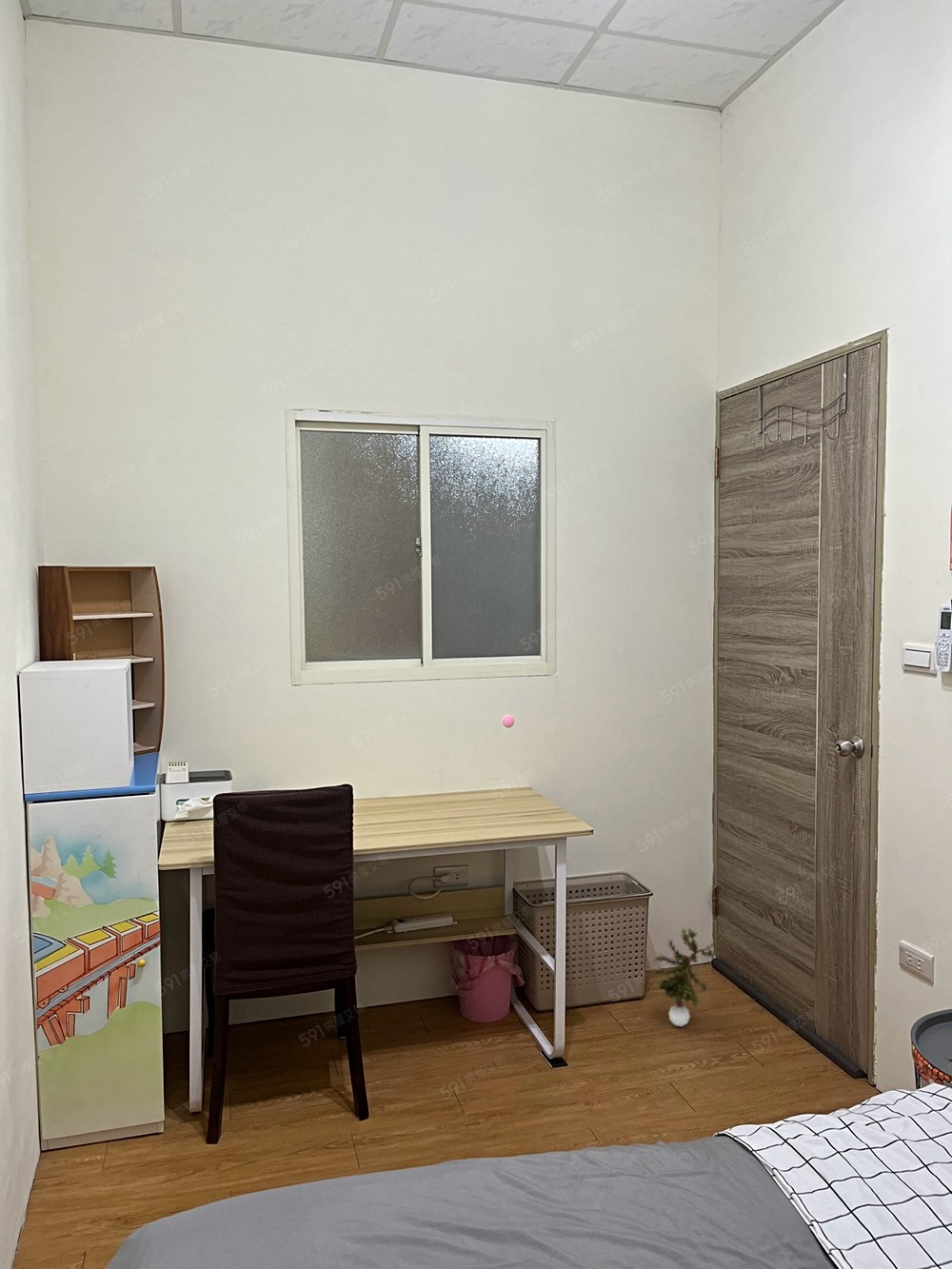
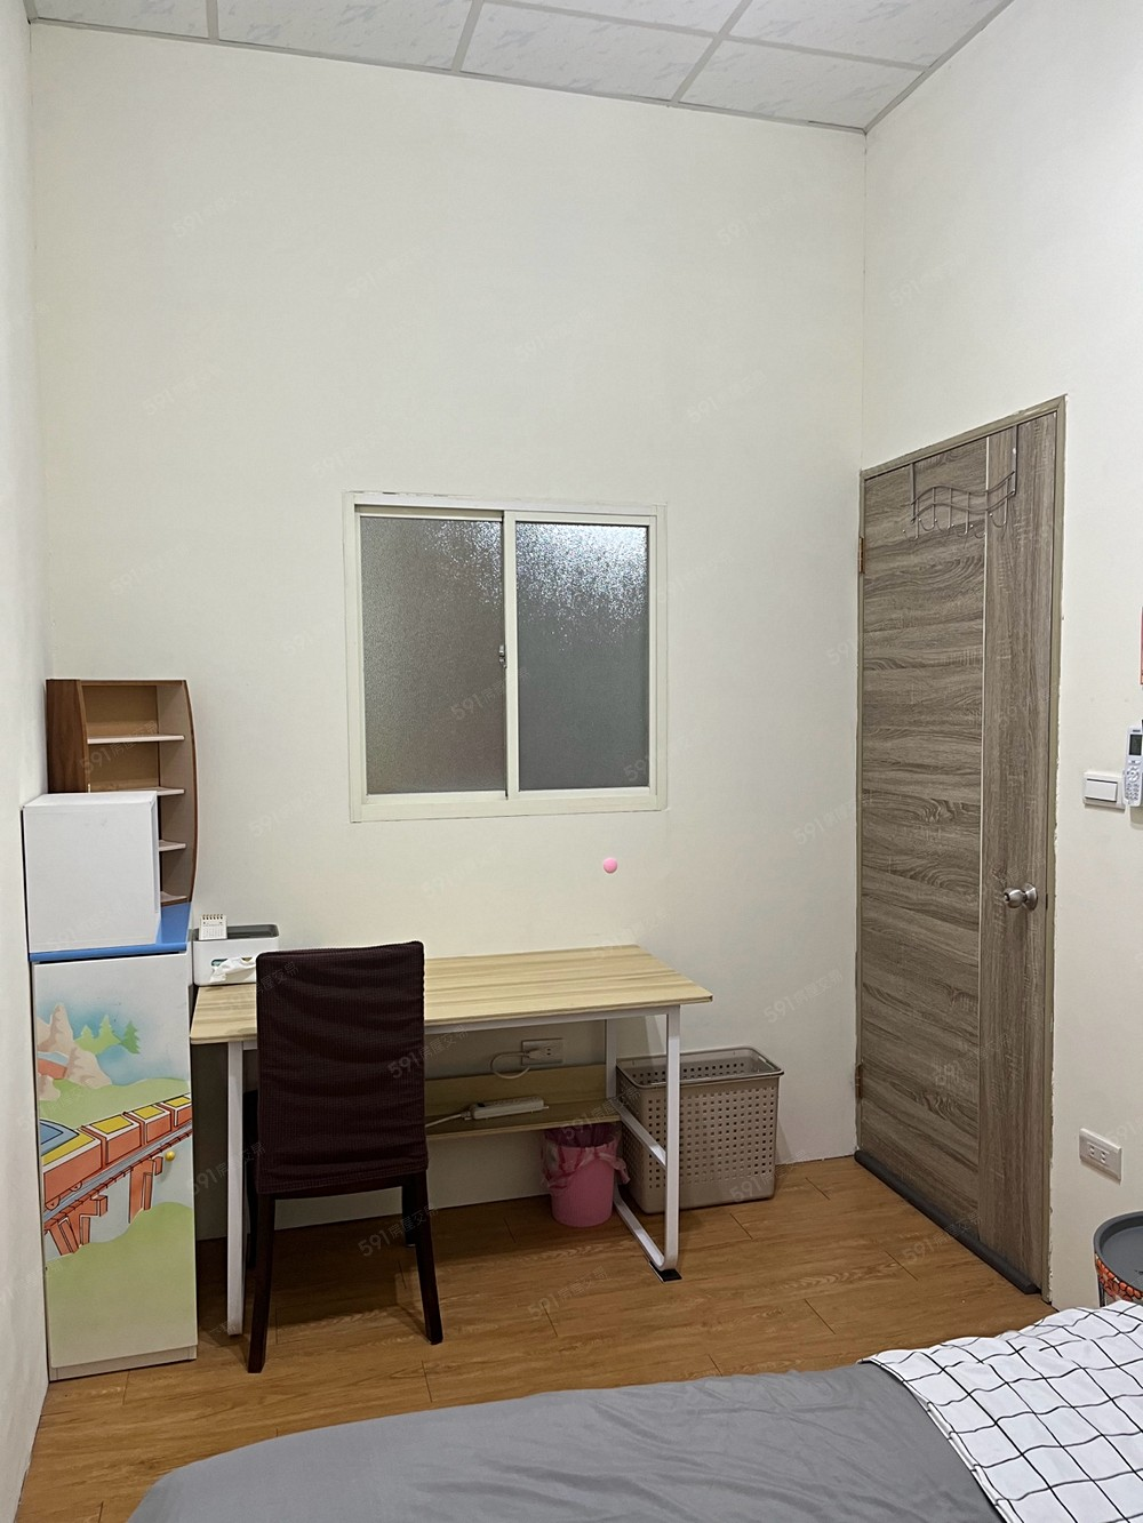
- potted plant [648,926,724,1027]
